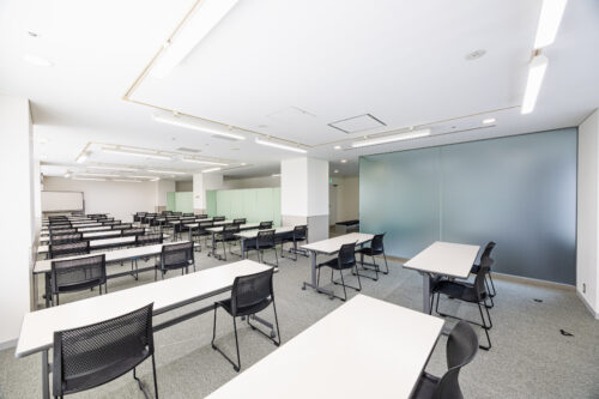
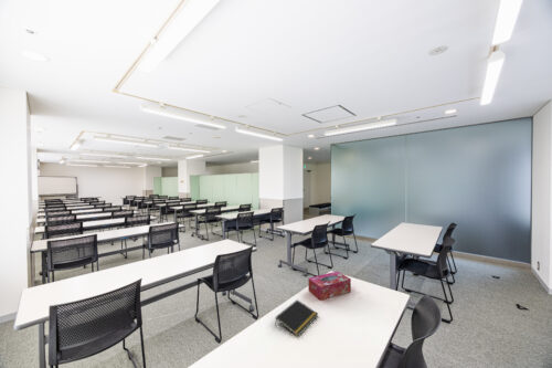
+ notepad [274,298,319,337]
+ tissue box [307,270,352,302]
